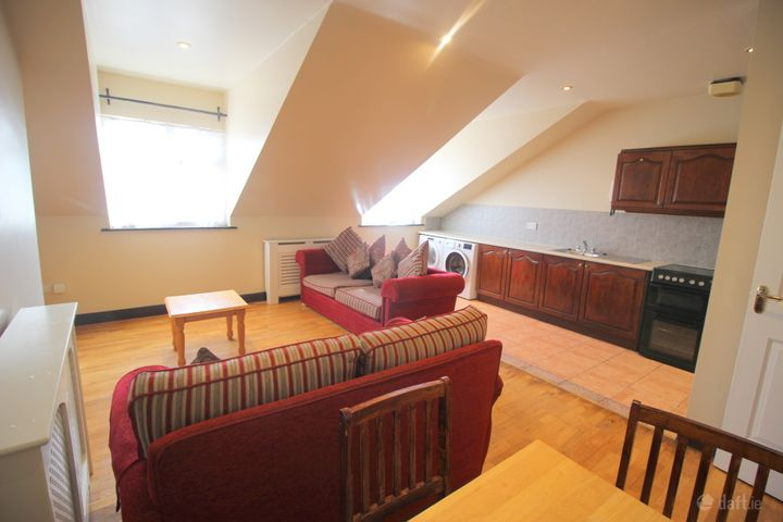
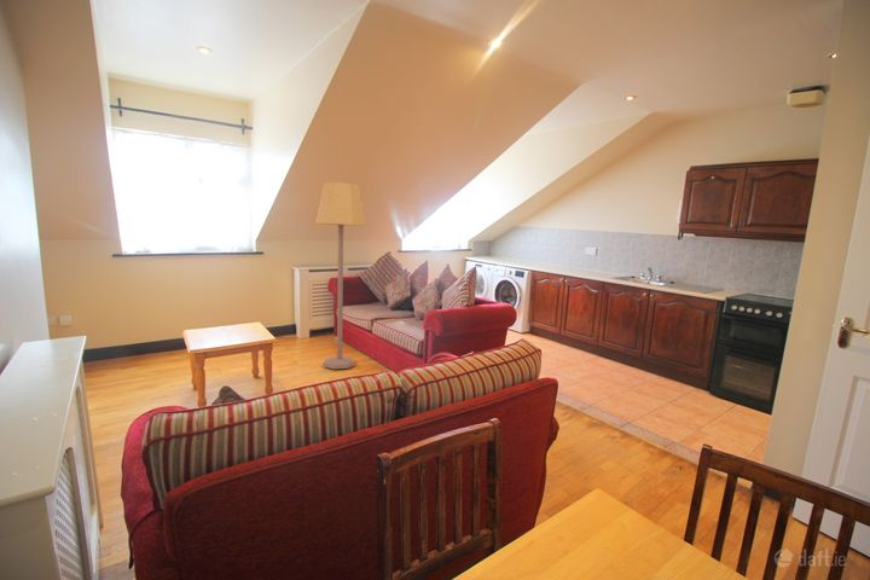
+ lamp [314,181,367,370]
